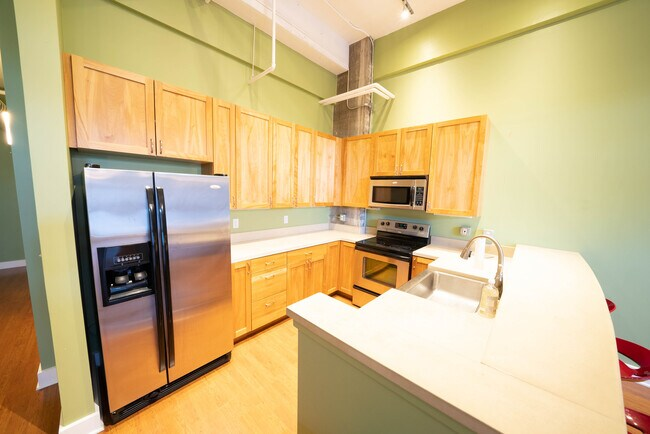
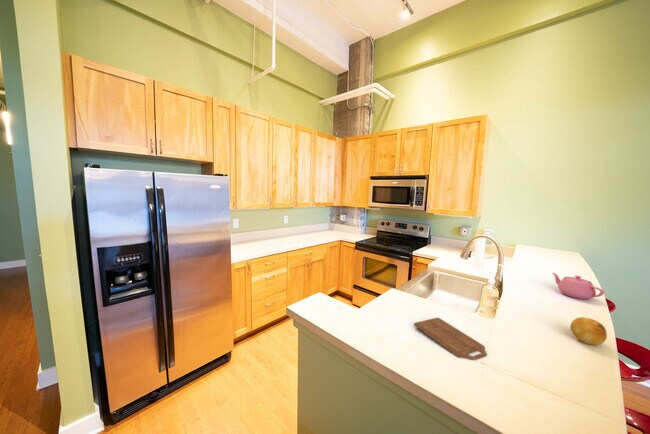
+ fruit [569,316,608,346]
+ cutting board [413,317,488,361]
+ teapot [551,272,605,300]
